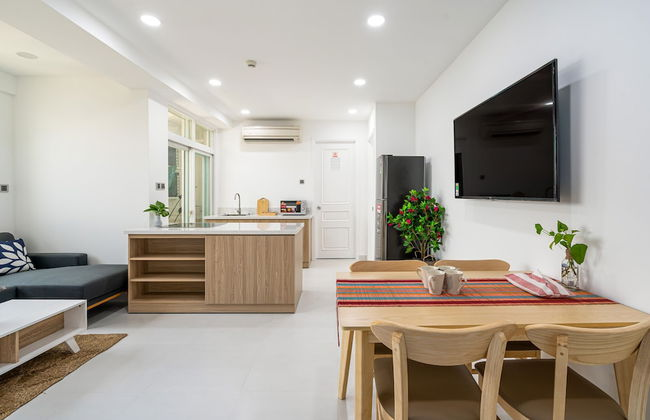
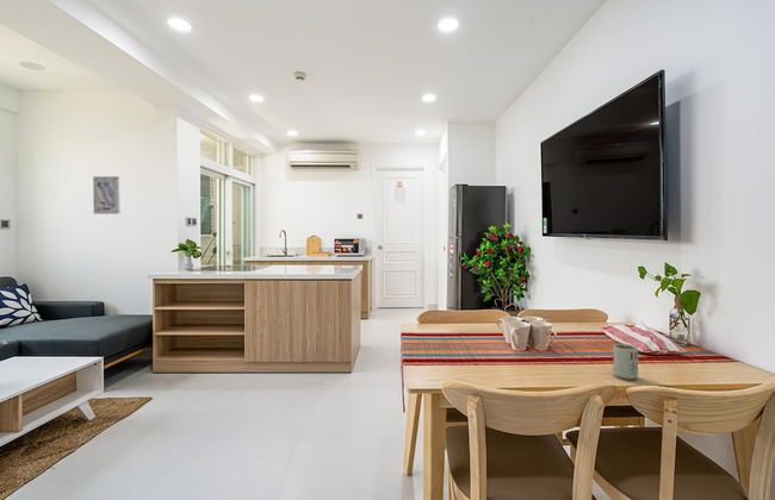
+ cup [612,343,639,381]
+ wall art [92,175,122,215]
